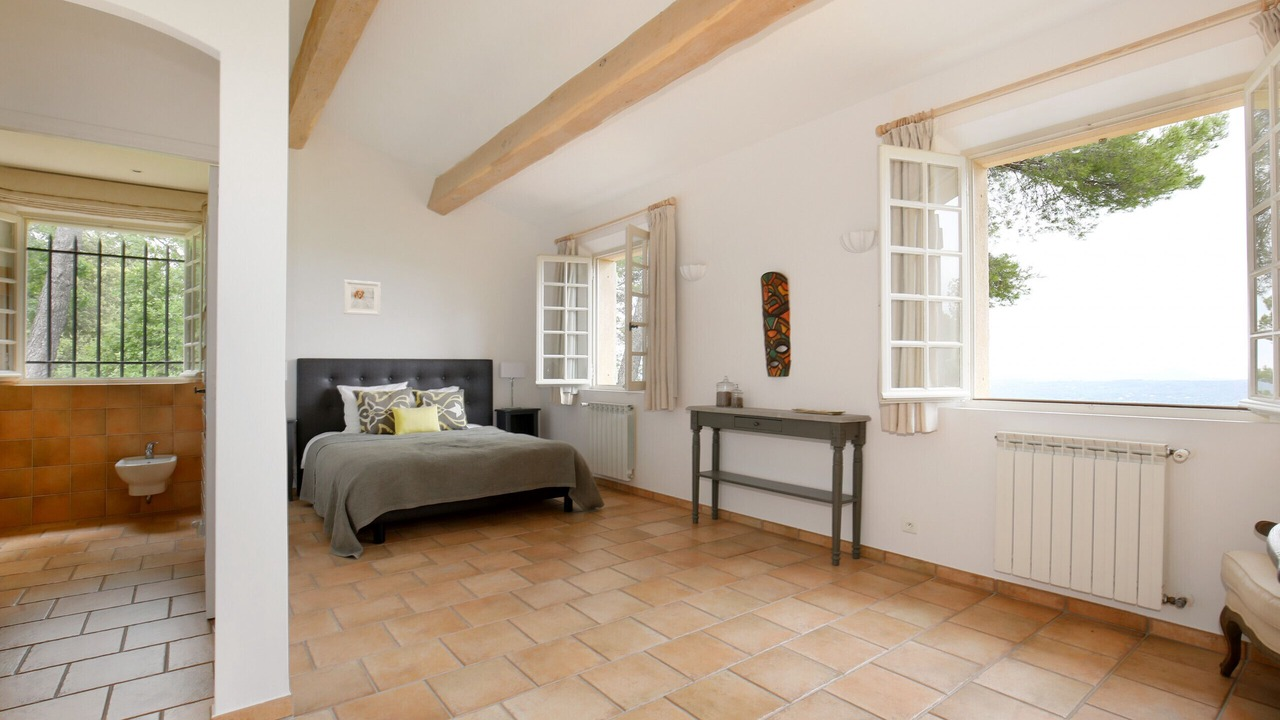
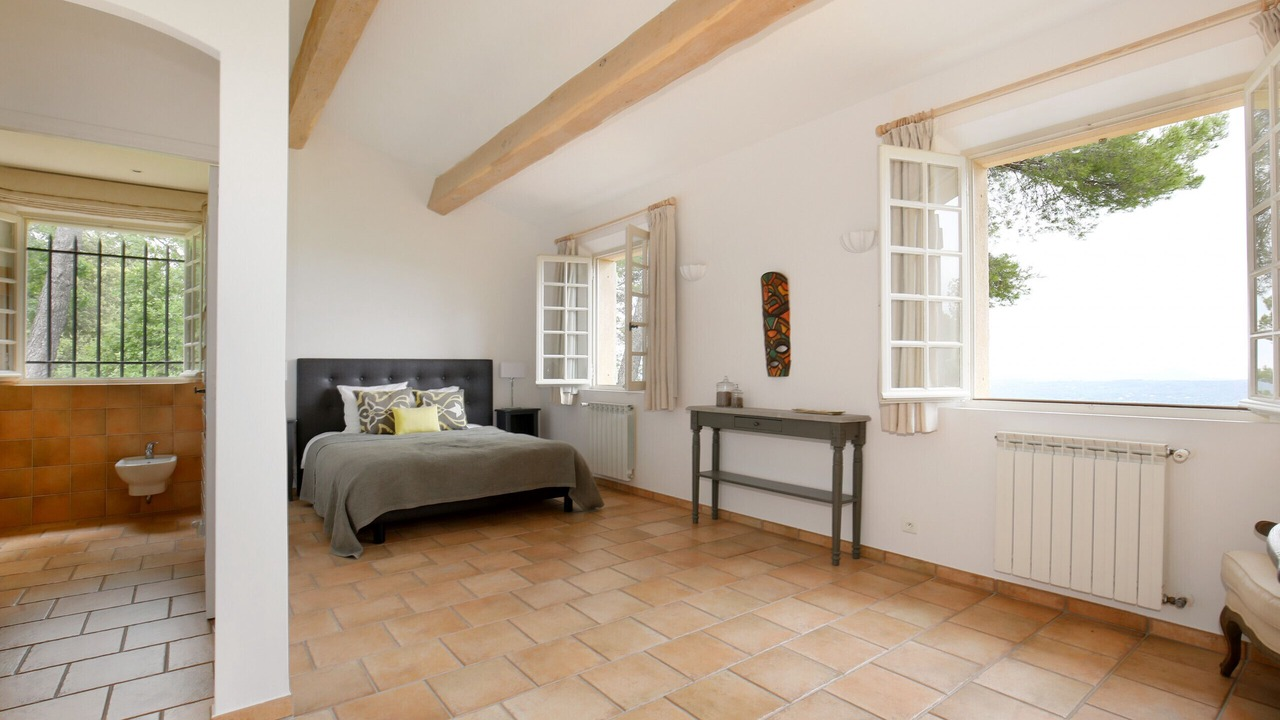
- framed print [343,279,382,316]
